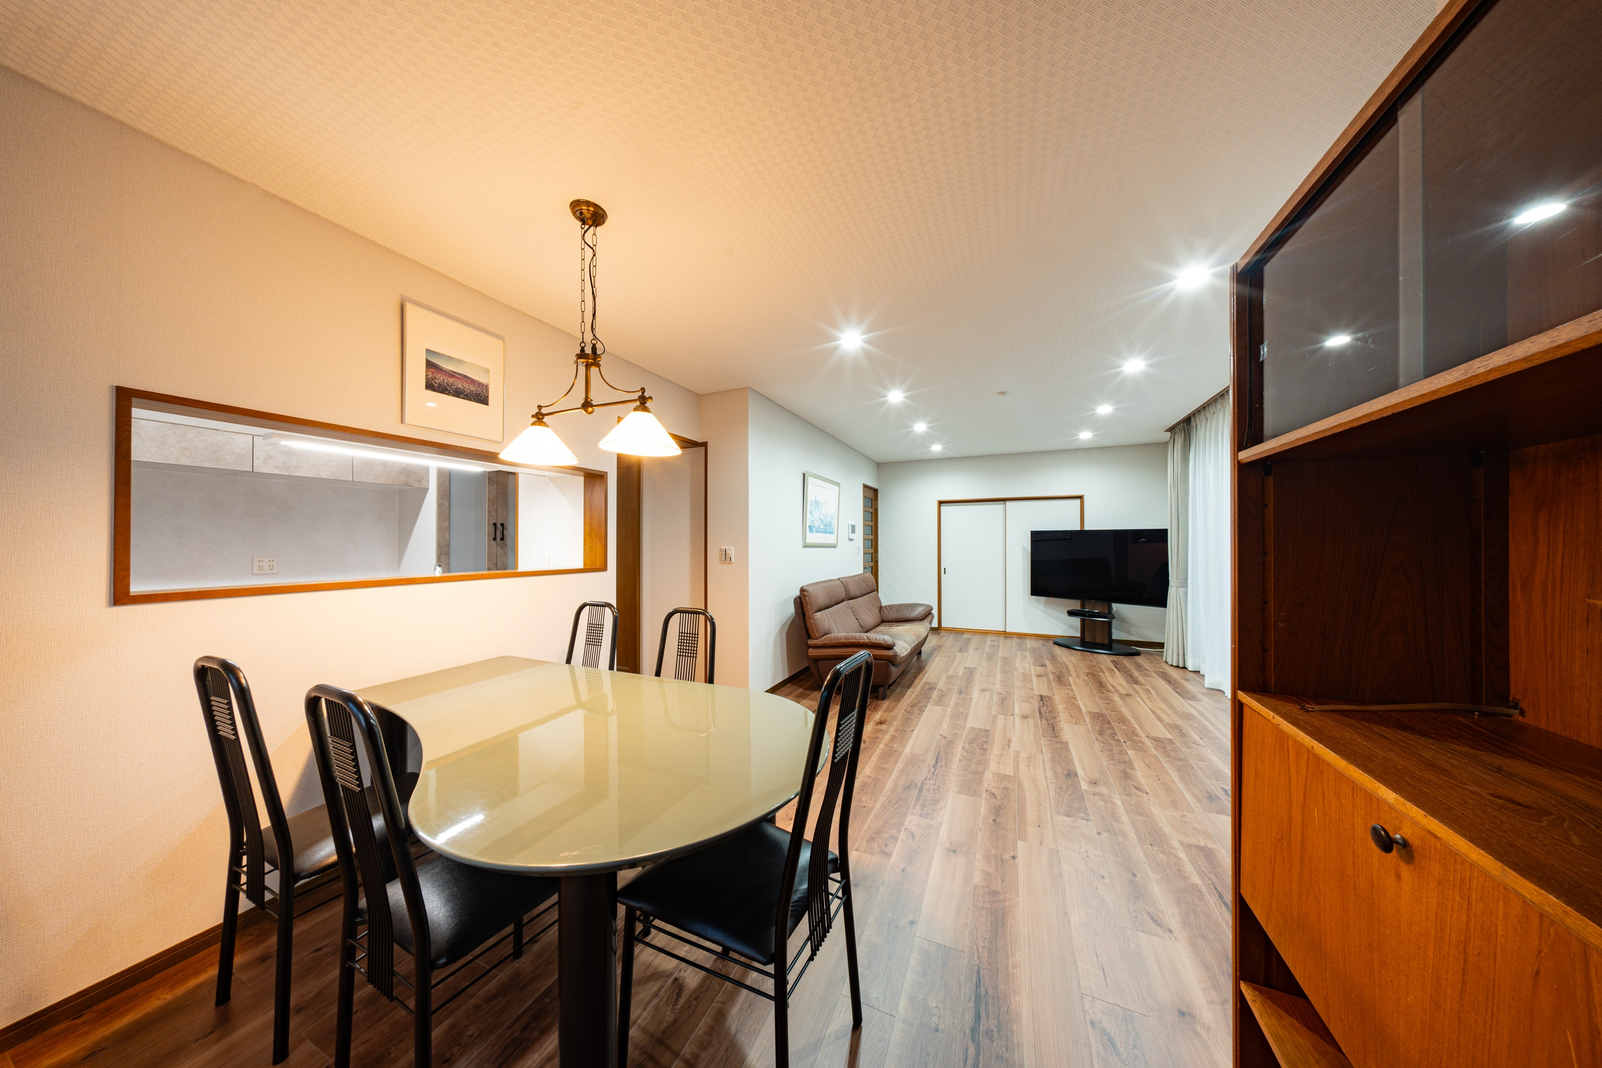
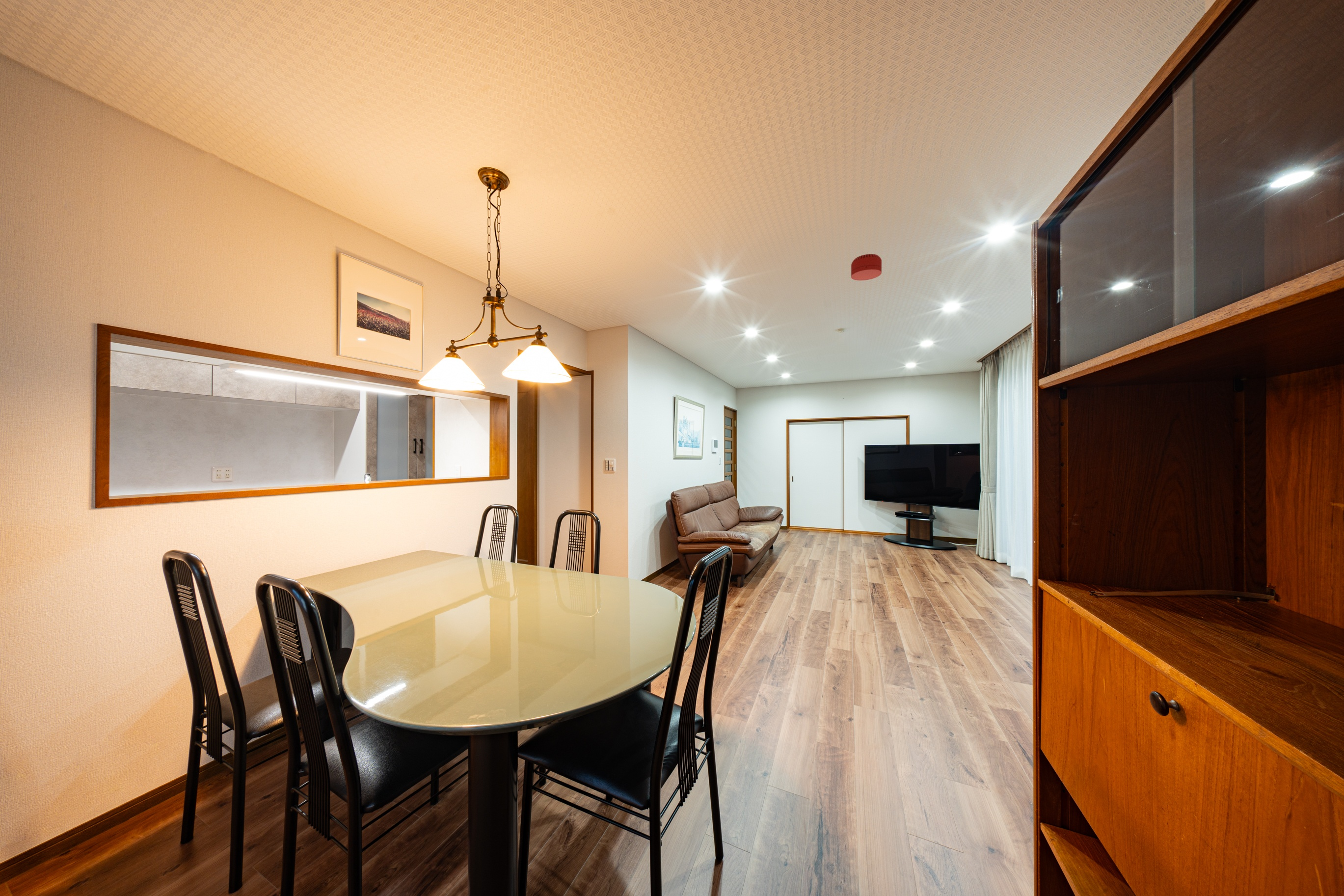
+ smoke detector [851,253,882,281]
